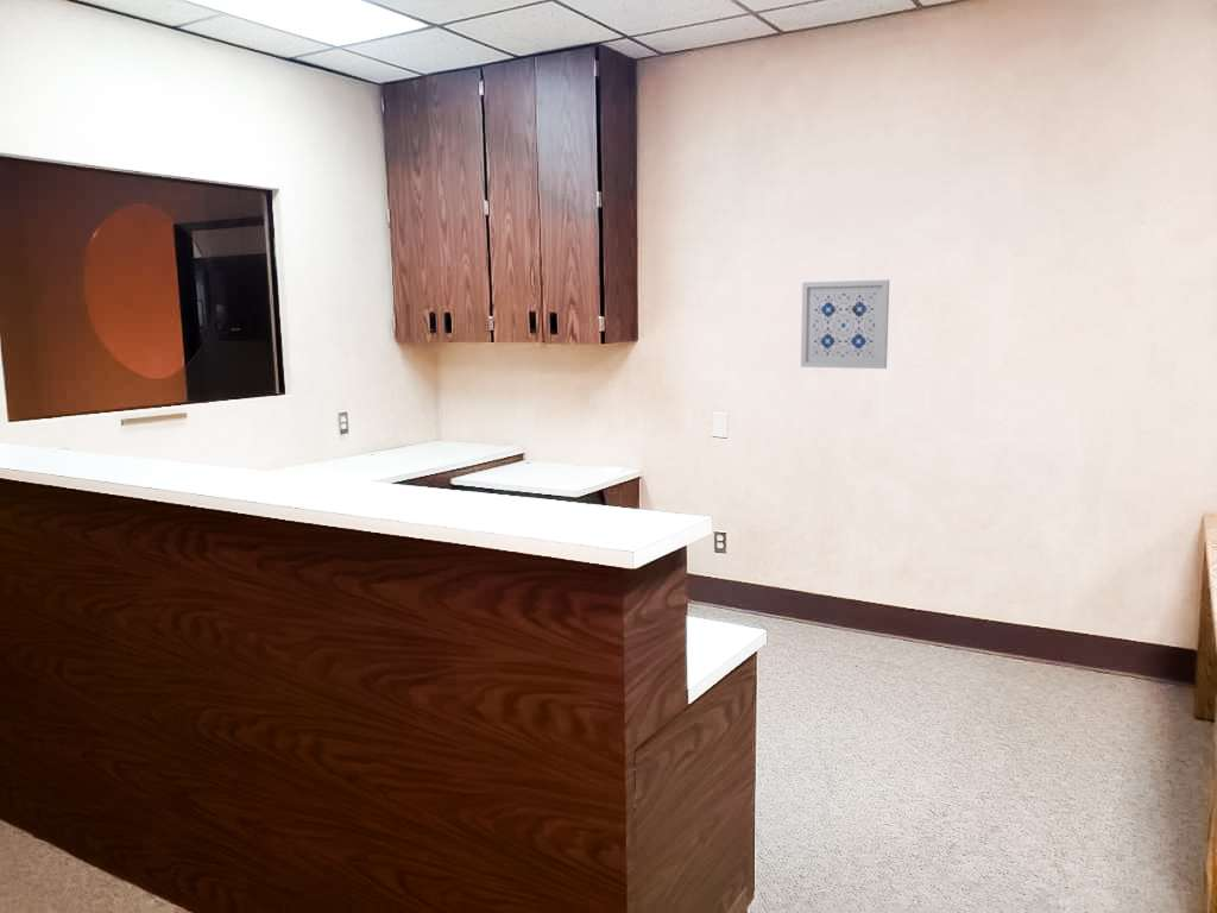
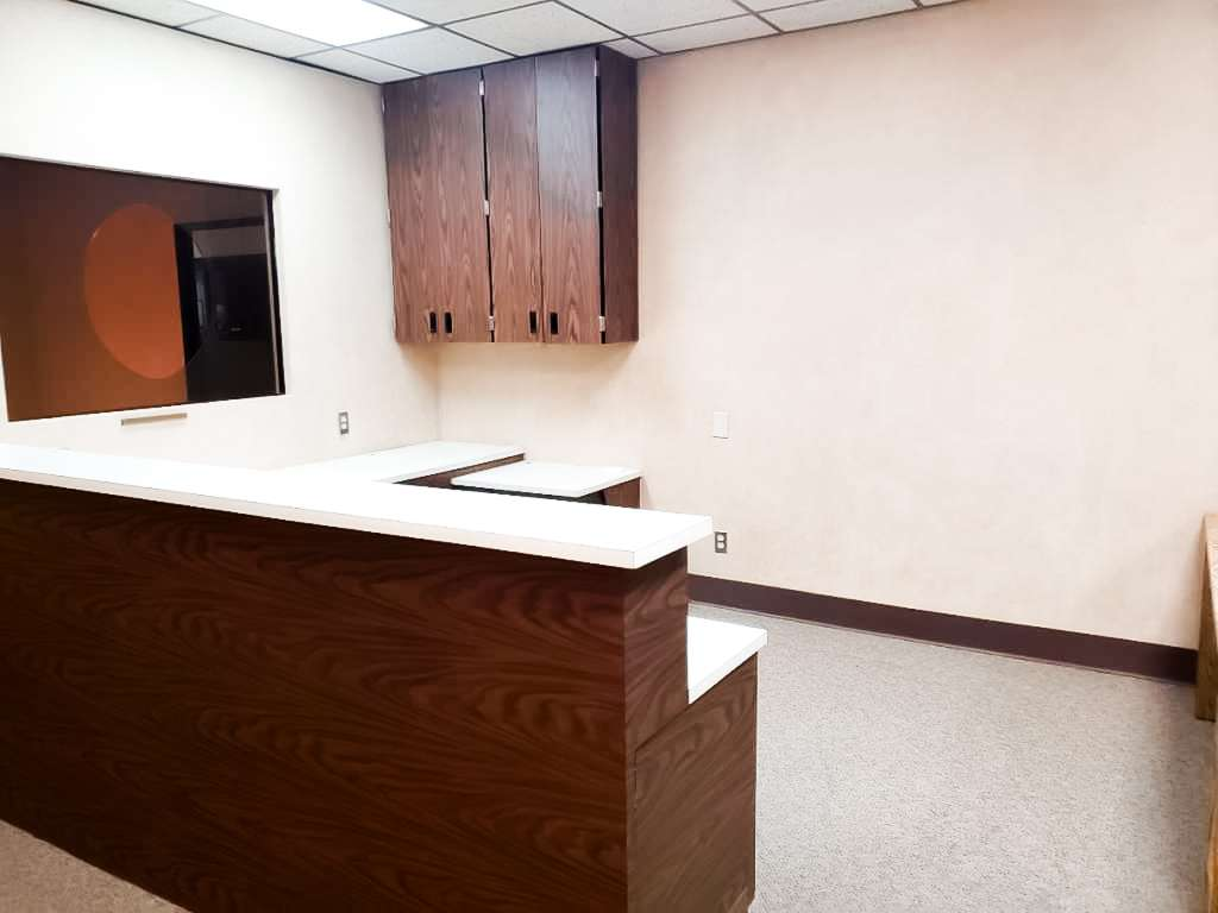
- wall art [800,278,890,370]
